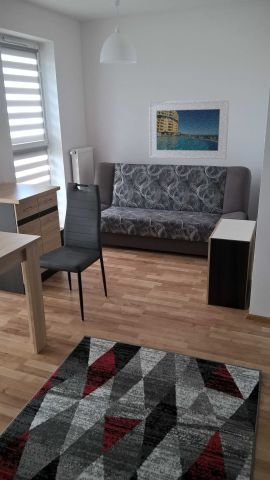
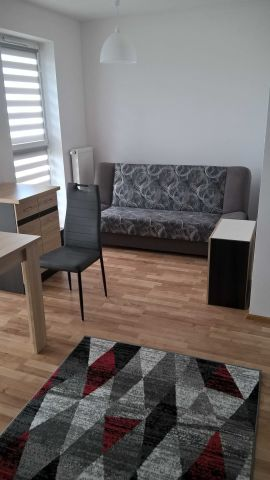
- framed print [148,99,230,160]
